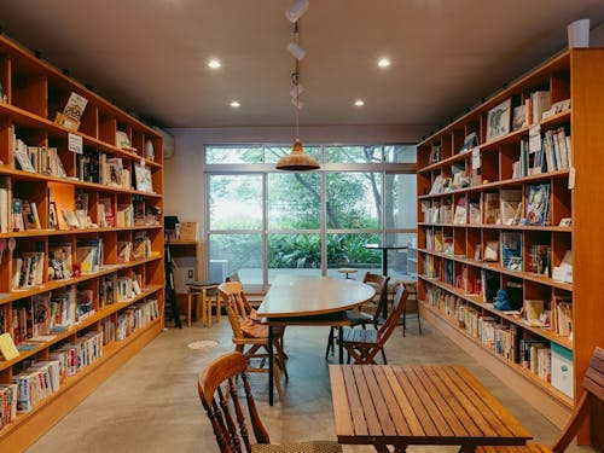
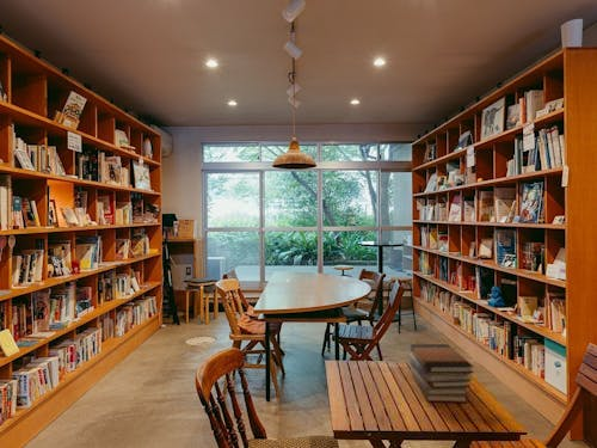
+ book stack [408,343,475,404]
